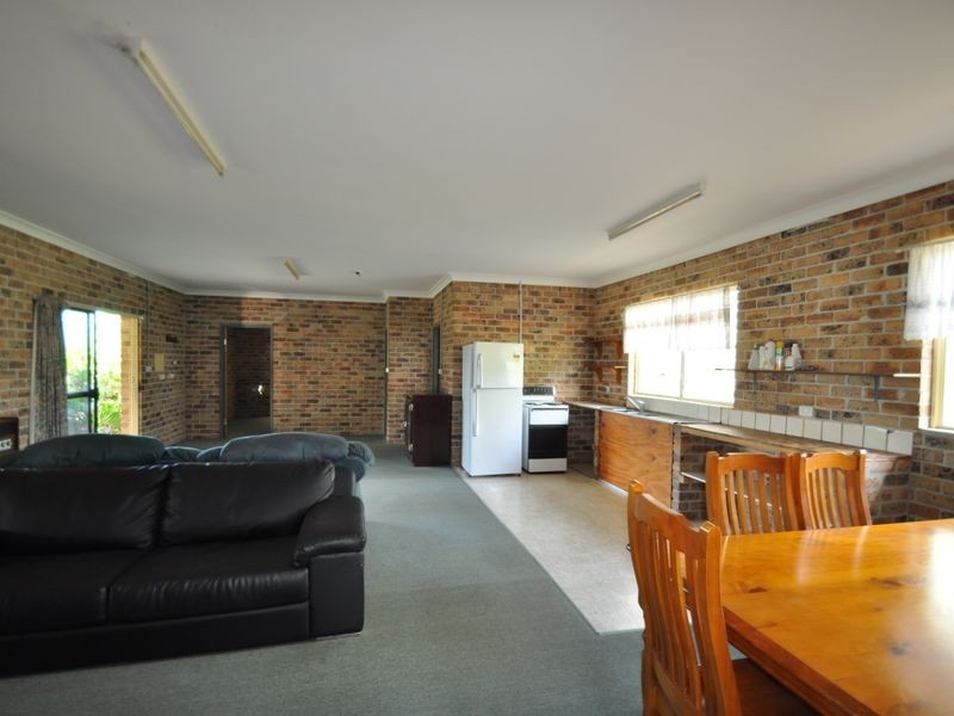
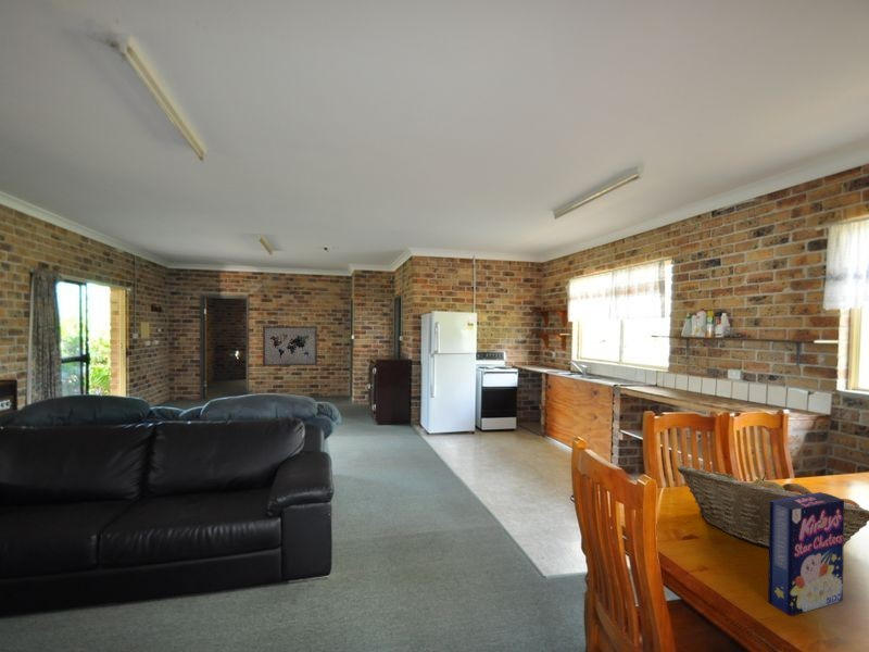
+ fruit basket [676,465,869,549]
+ cereal box [767,491,844,617]
+ wall art [262,325,318,367]
